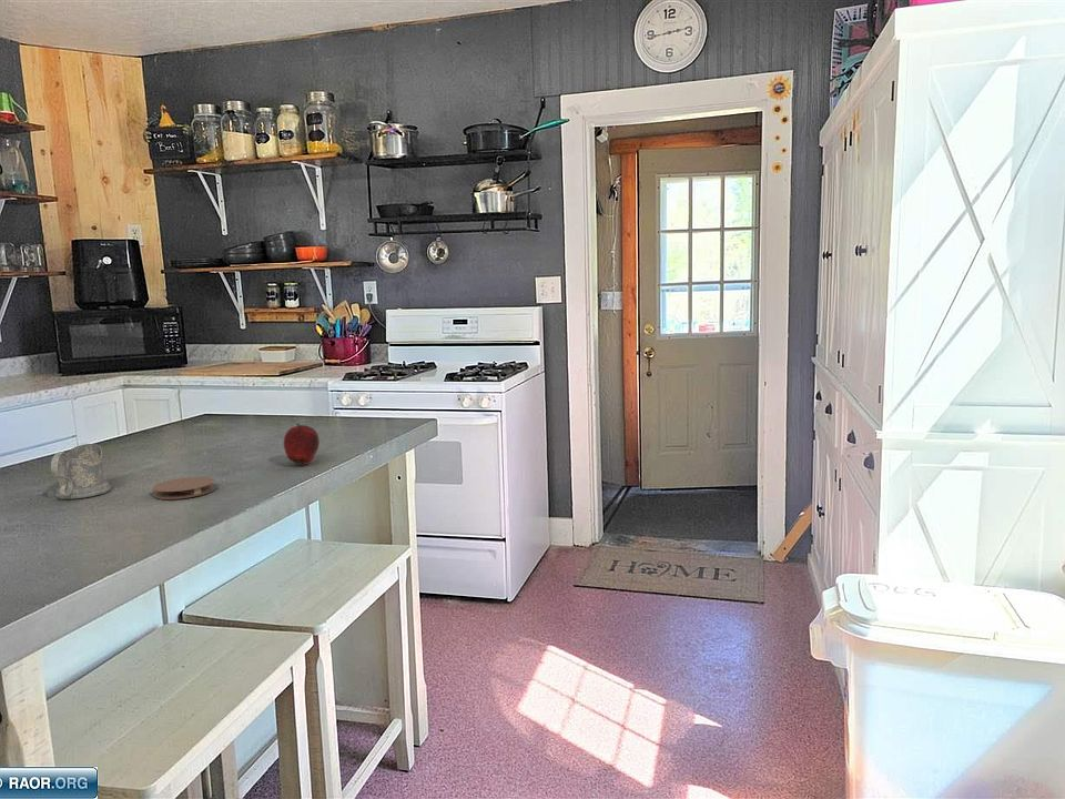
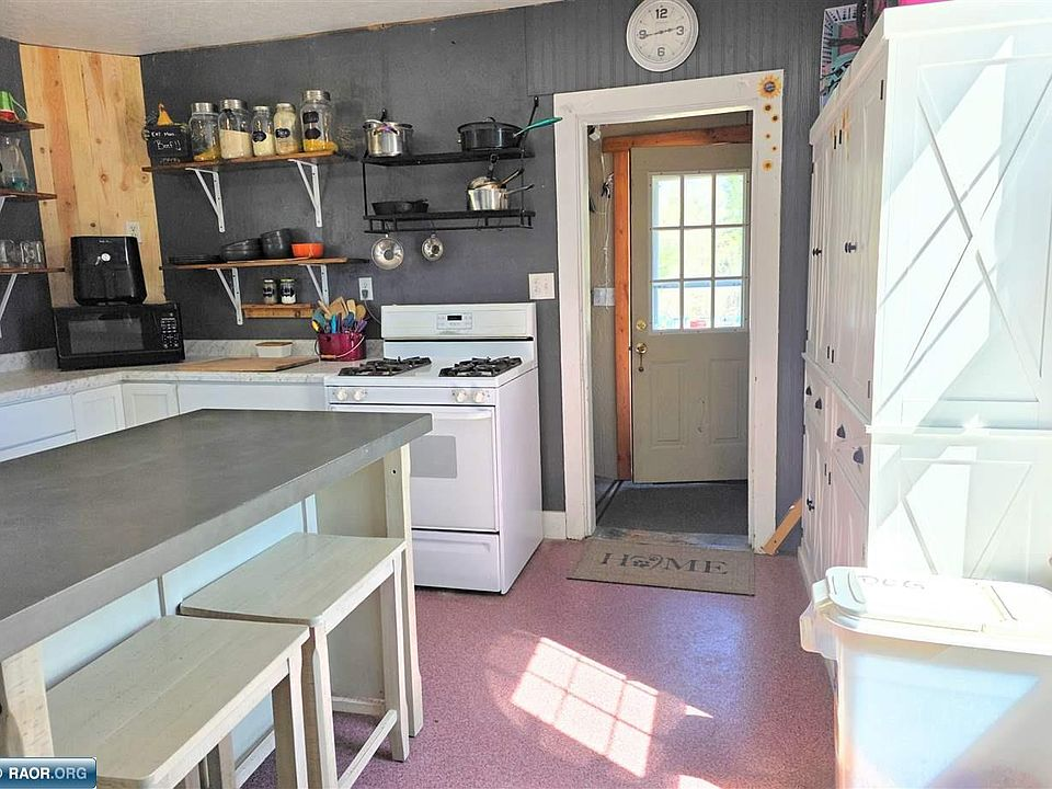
- apple [283,422,321,465]
- tea glass holder [50,443,112,500]
- coaster [152,476,216,500]
